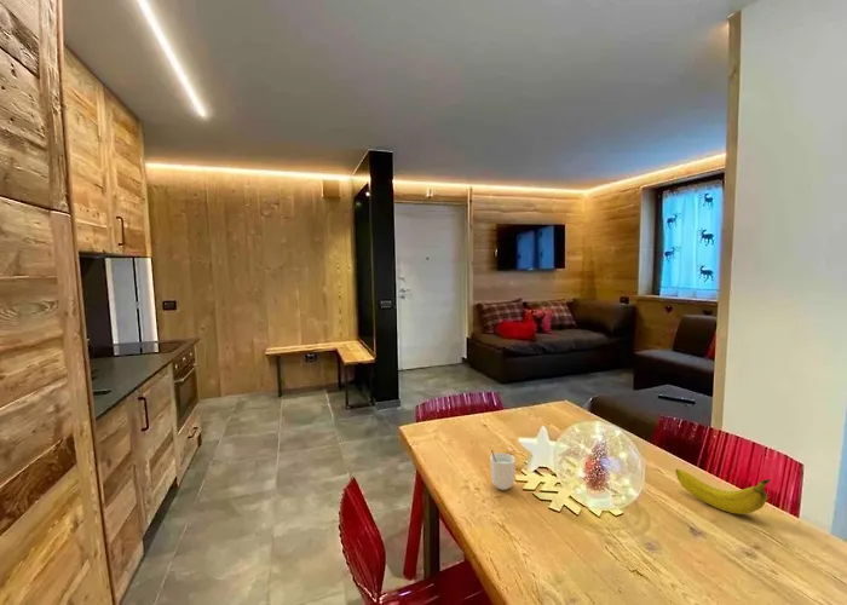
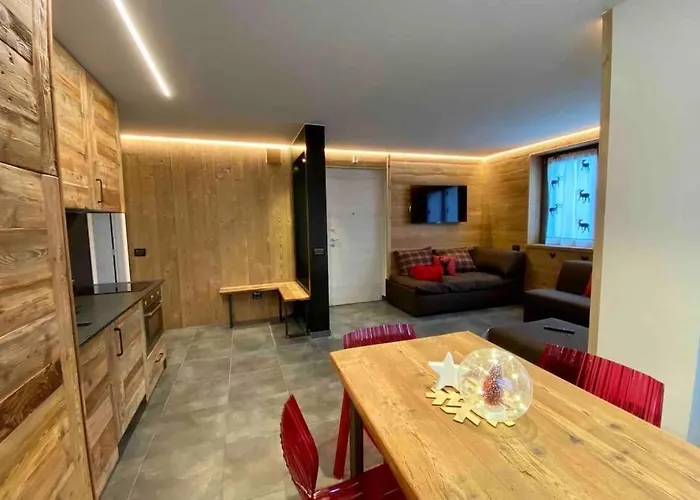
- cup [489,449,517,491]
- fruit [674,468,772,515]
